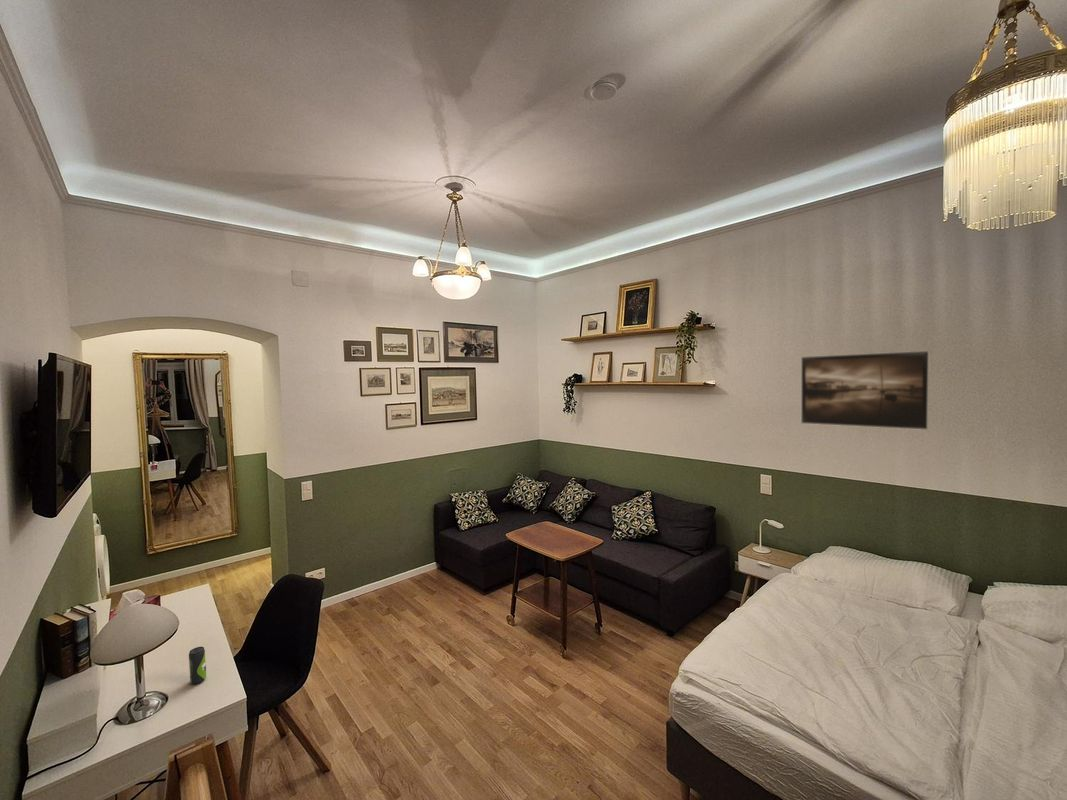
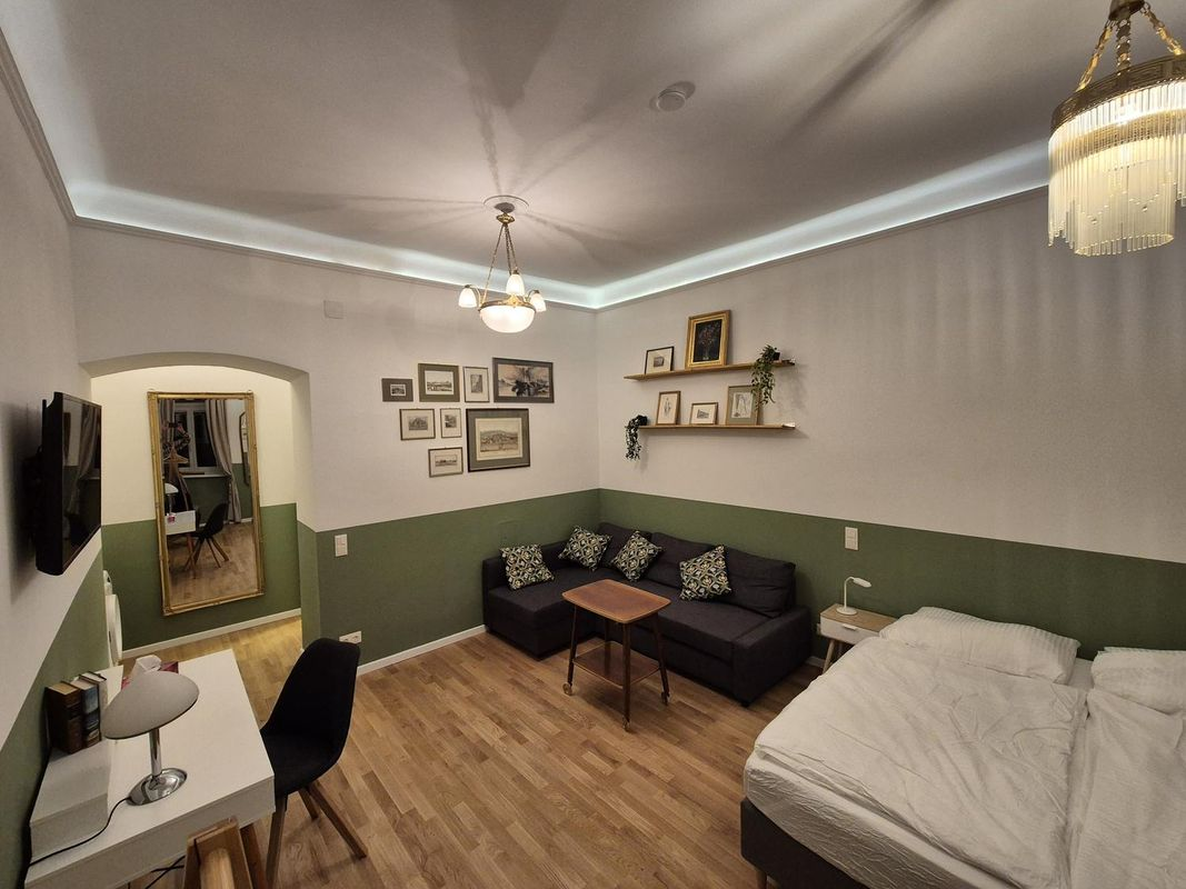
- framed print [800,350,931,431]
- beverage can [188,646,207,685]
